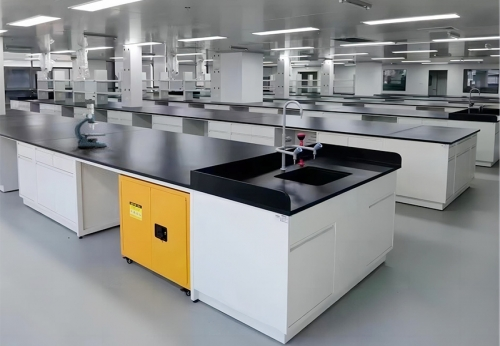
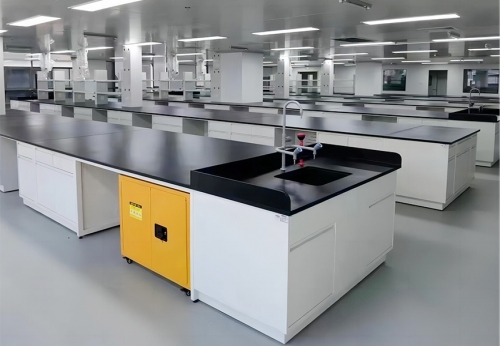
- microscope [74,102,108,148]
